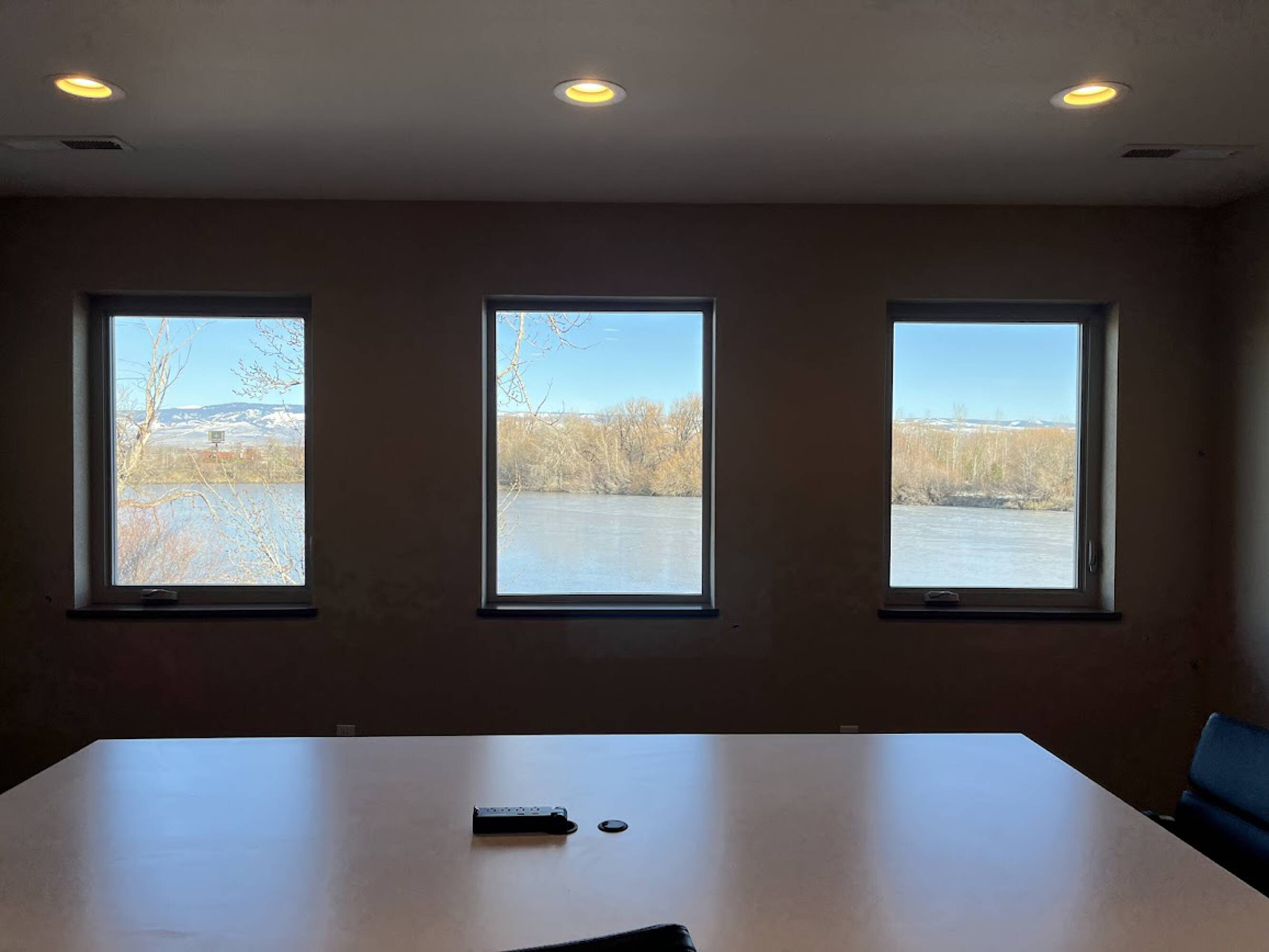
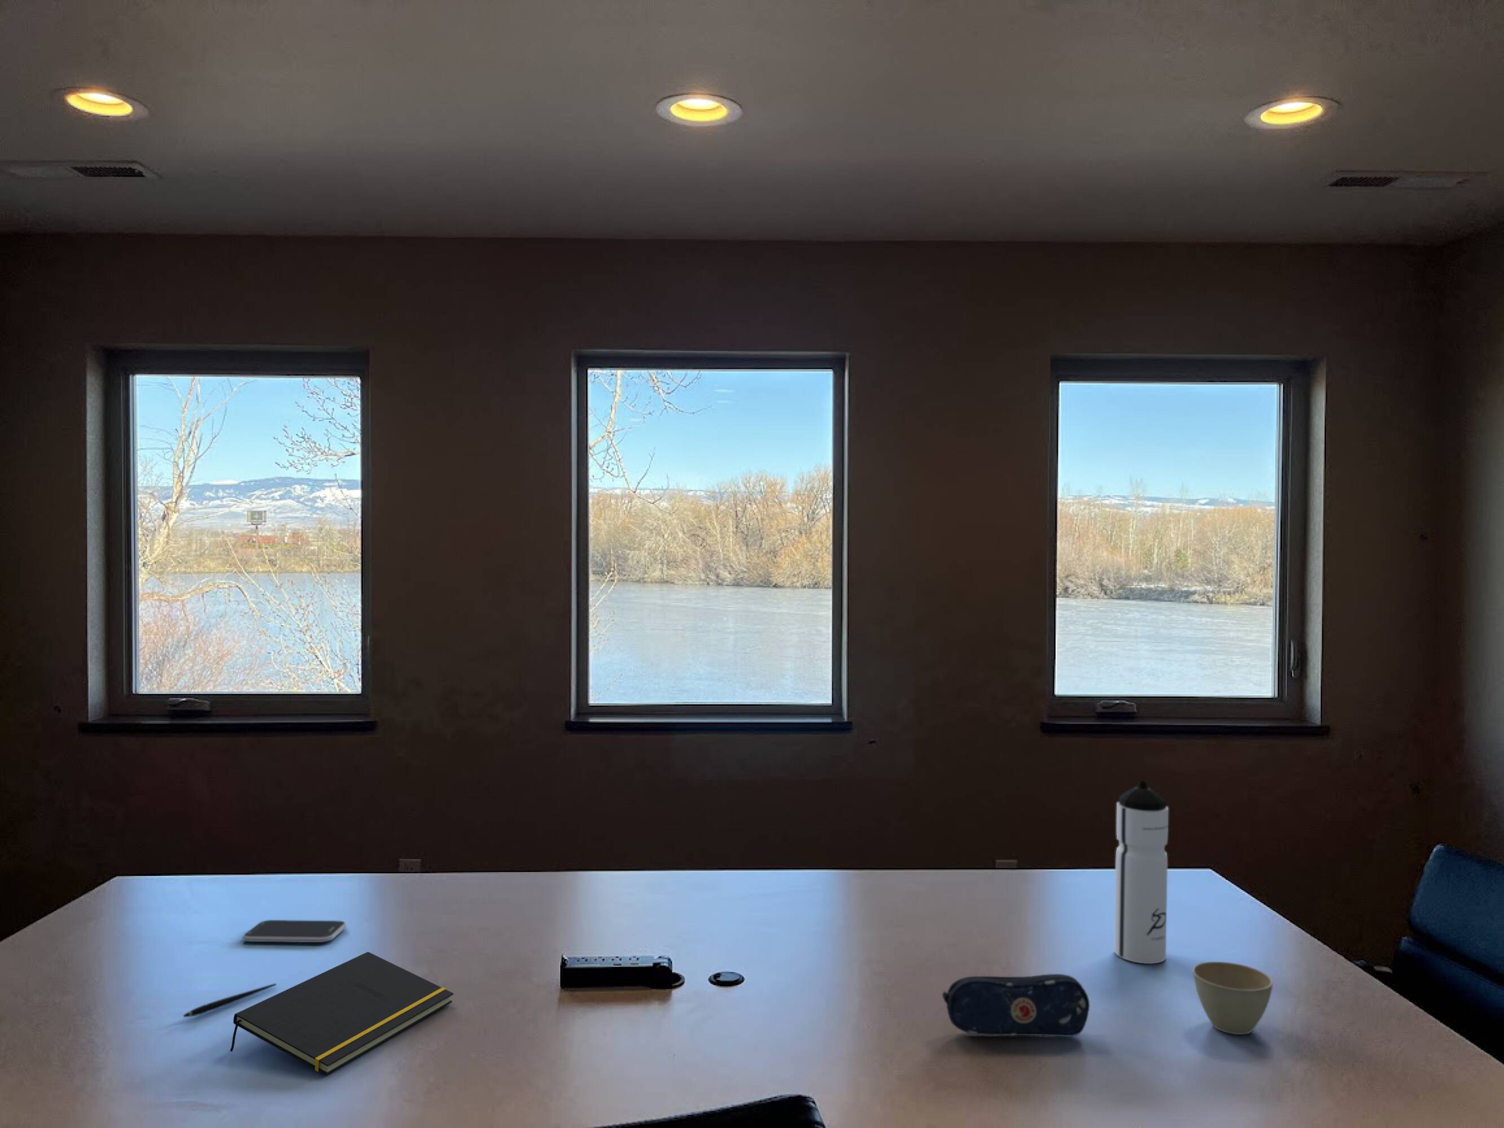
+ smartphone [242,919,347,943]
+ notepad [230,951,454,1076]
+ water bottle [1114,781,1169,964]
+ pencil case [941,974,1090,1037]
+ pen [183,983,277,1018]
+ flower pot [1192,961,1273,1034]
